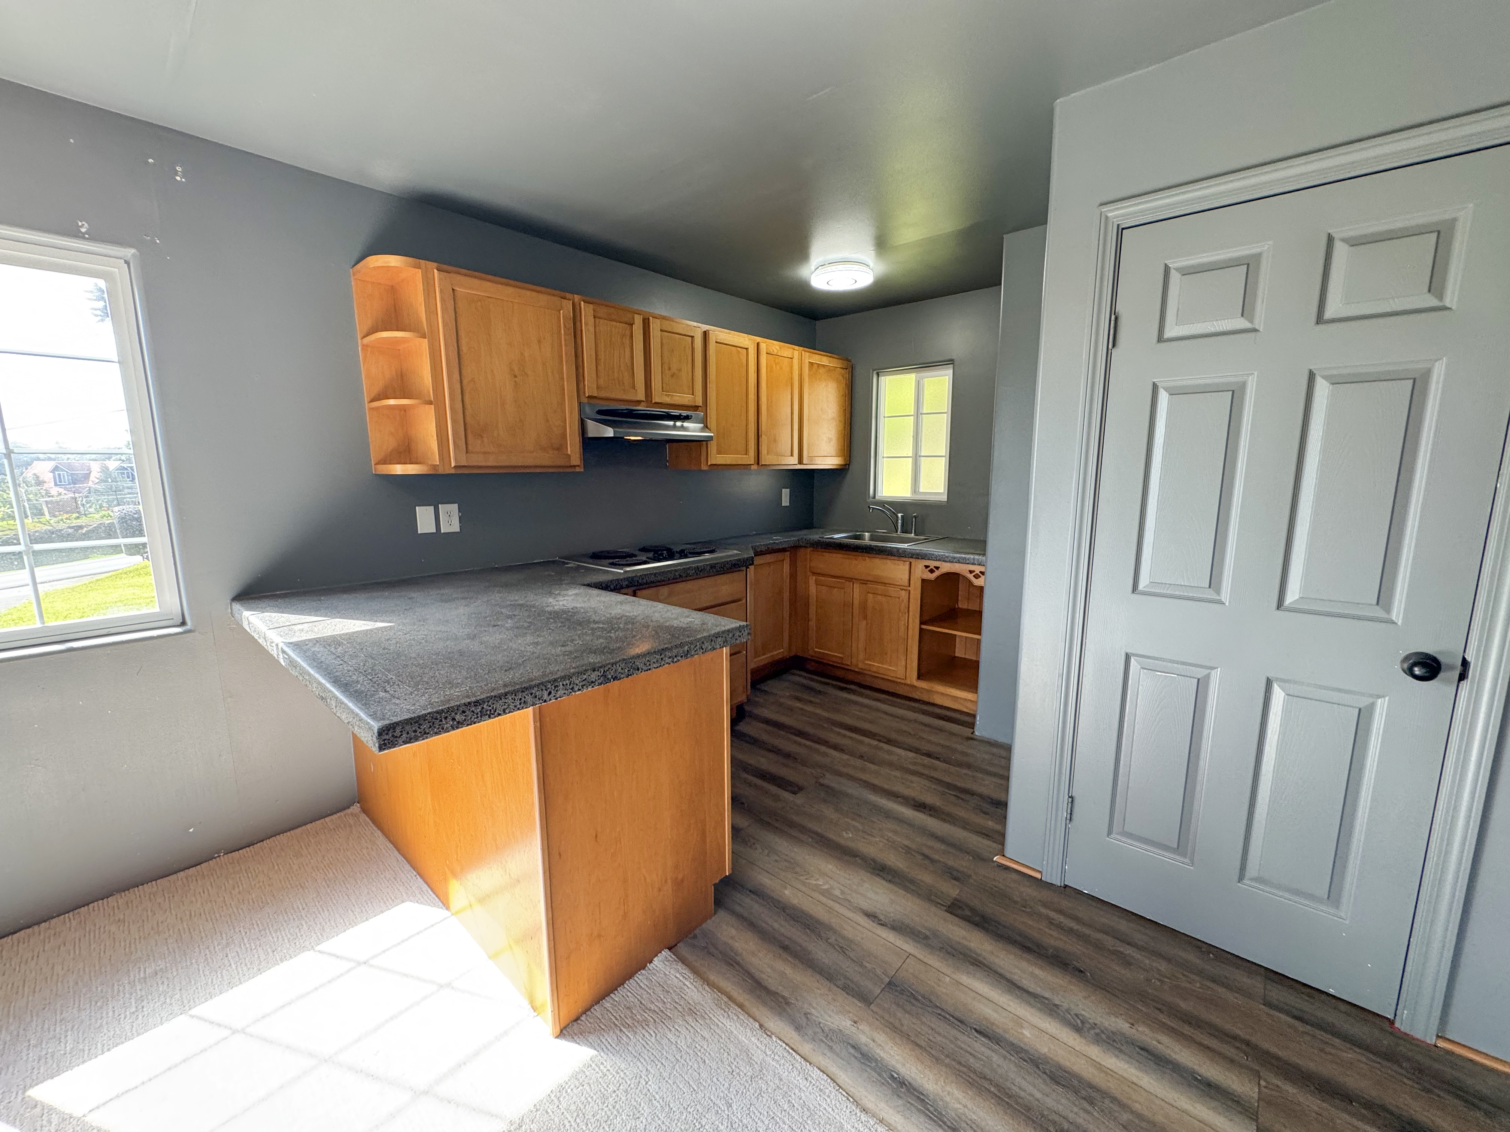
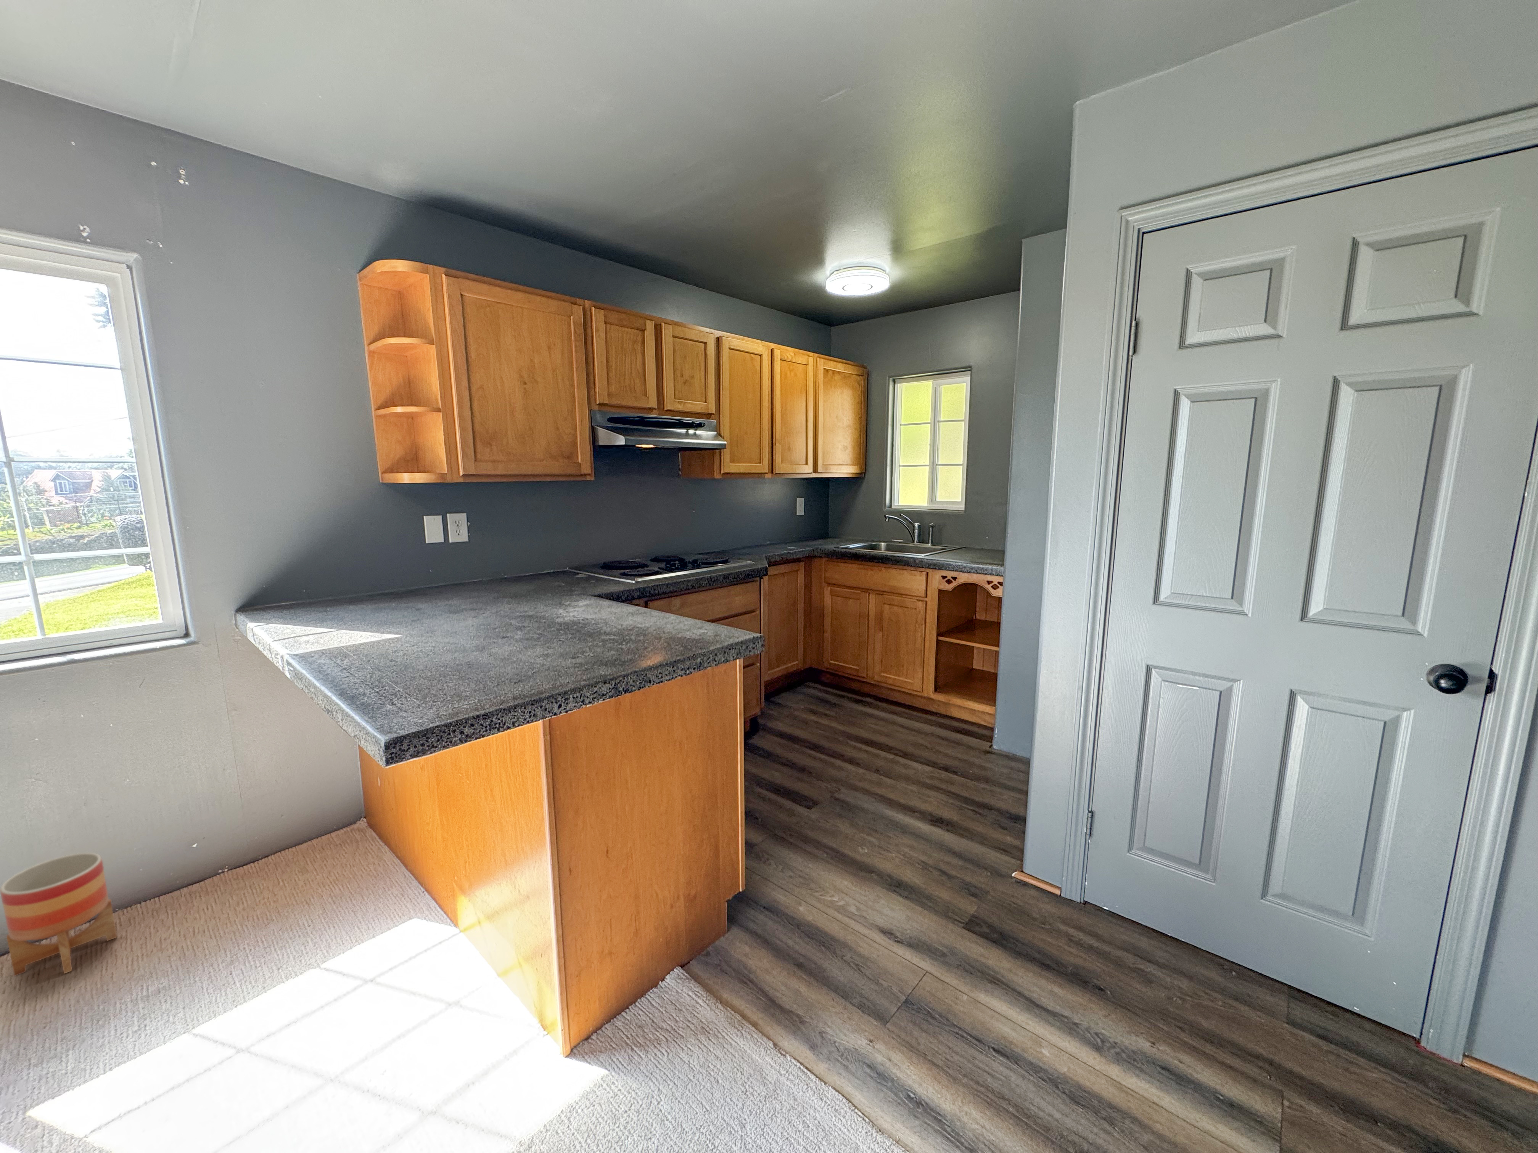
+ planter [0,853,117,976]
